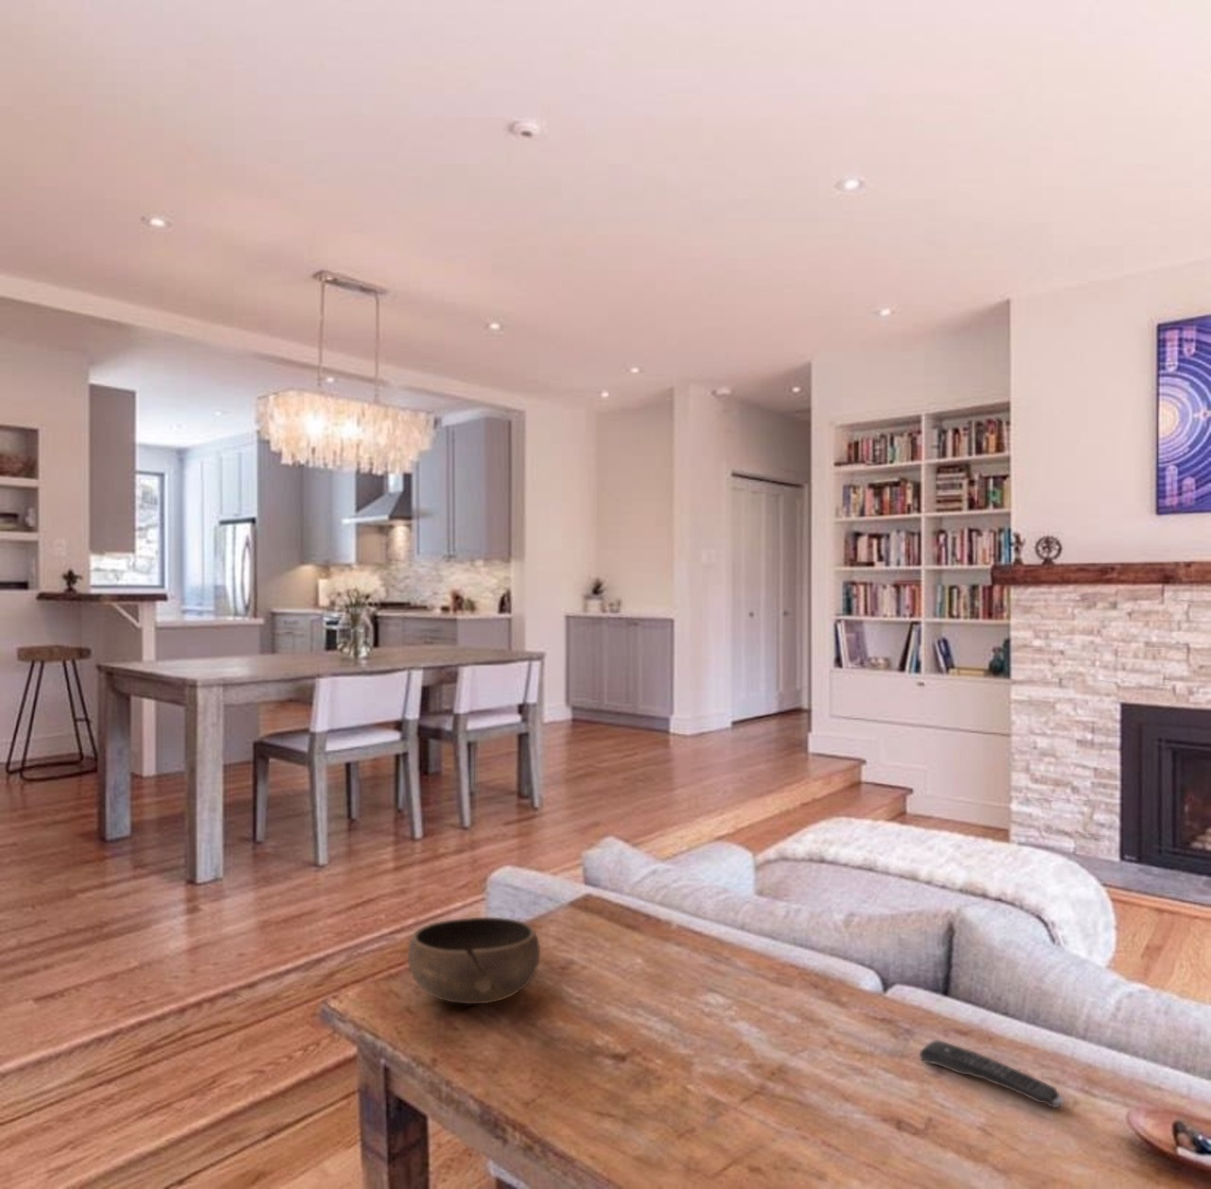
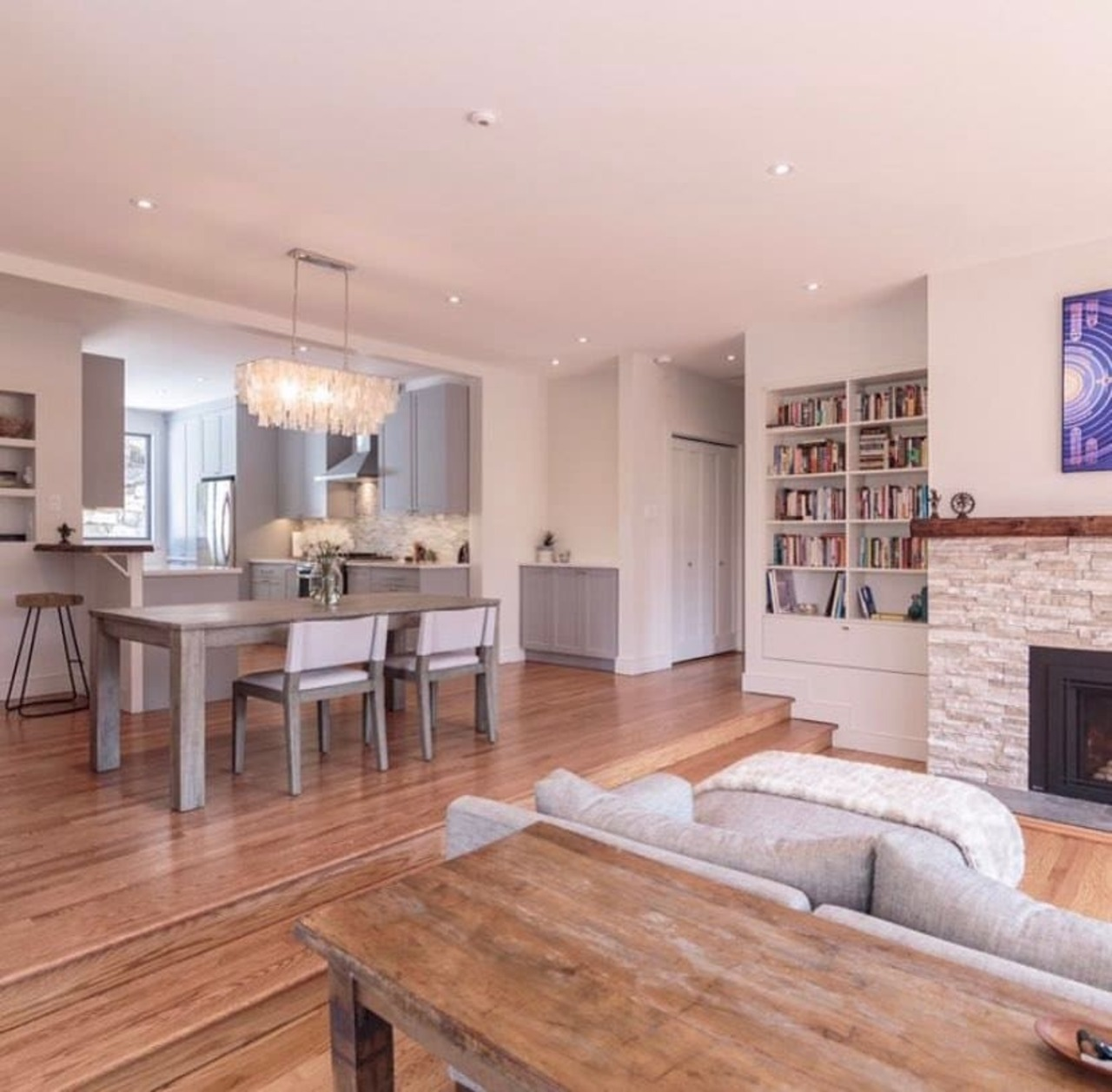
- bowl [407,917,541,1005]
- remote control [919,1039,1065,1108]
